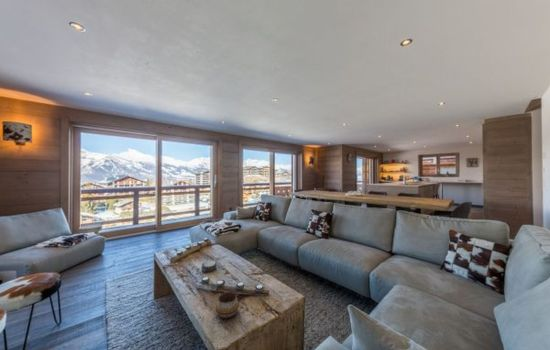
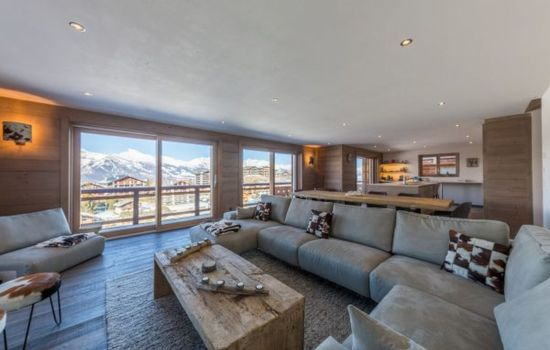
- decorative bowl [215,291,240,319]
